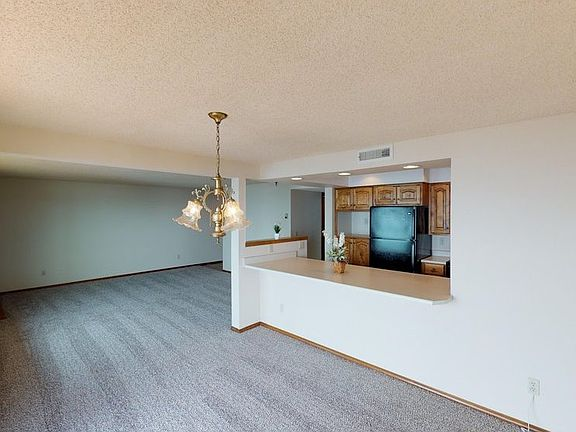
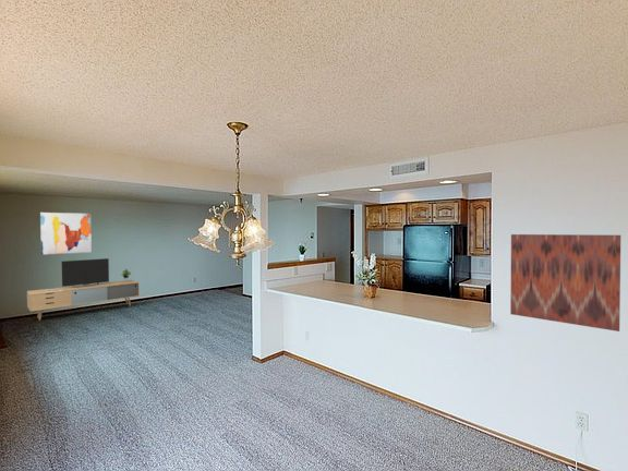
+ media console [26,257,141,322]
+ wall art [509,233,621,333]
+ wall art [39,212,93,255]
